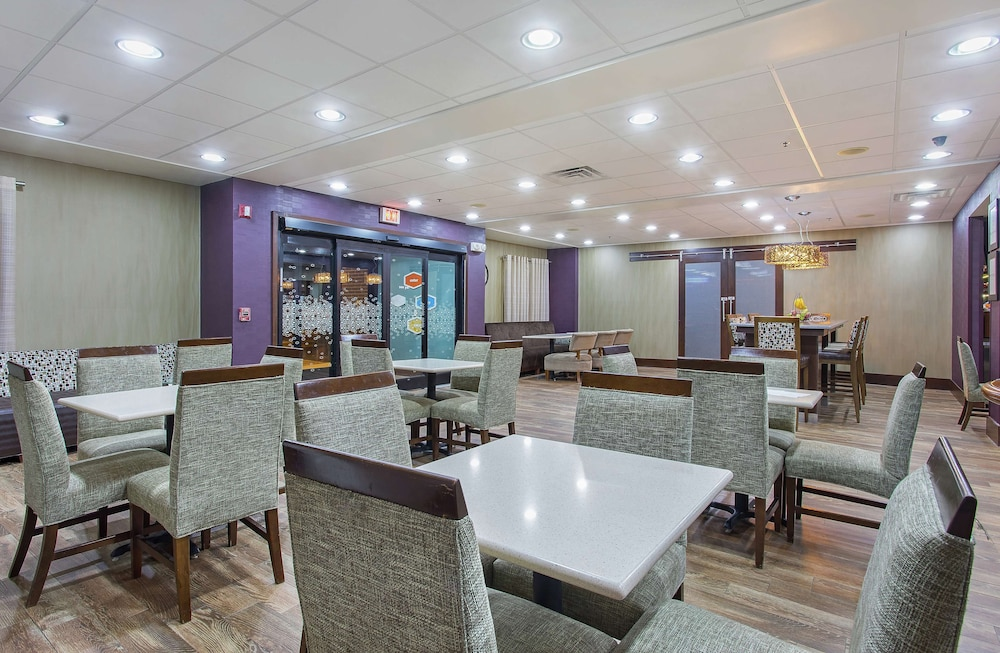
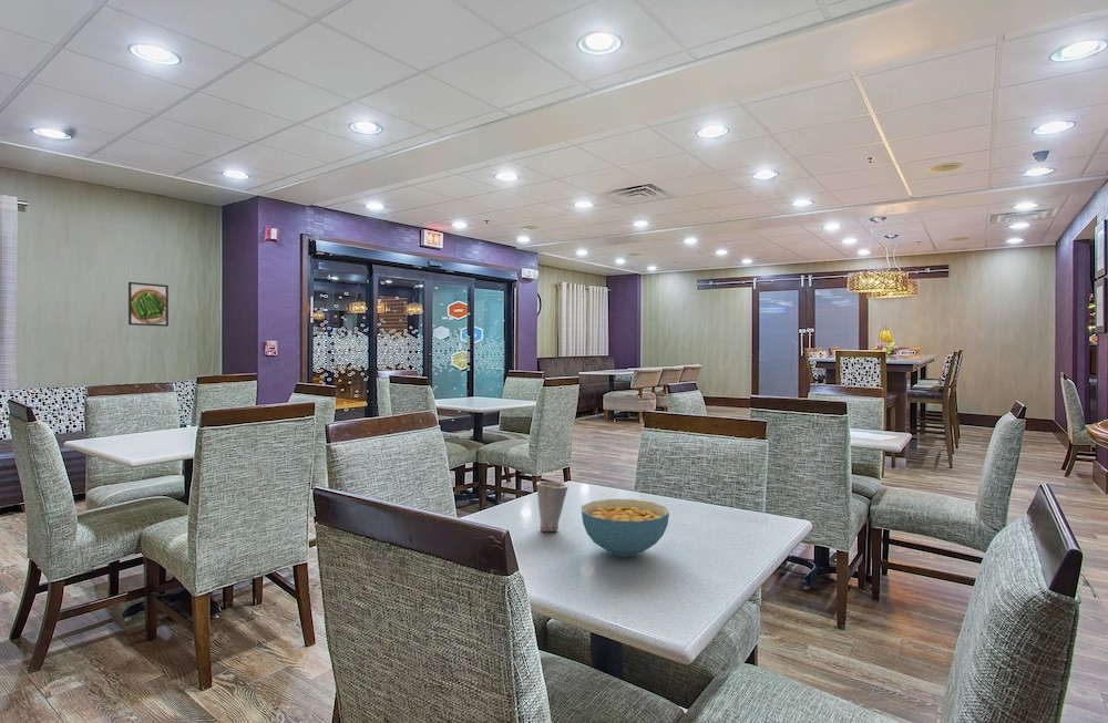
+ cereal bowl [581,498,670,558]
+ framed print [127,281,170,328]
+ cup [535,481,570,533]
